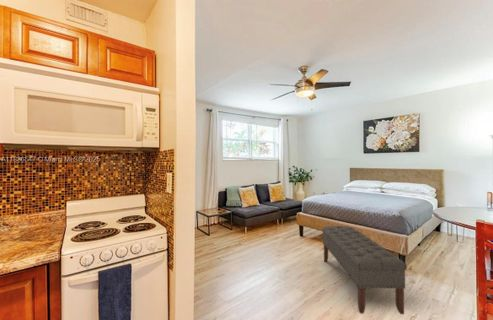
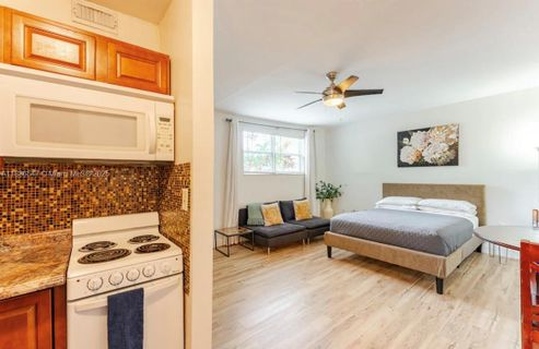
- bench [321,225,408,315]
